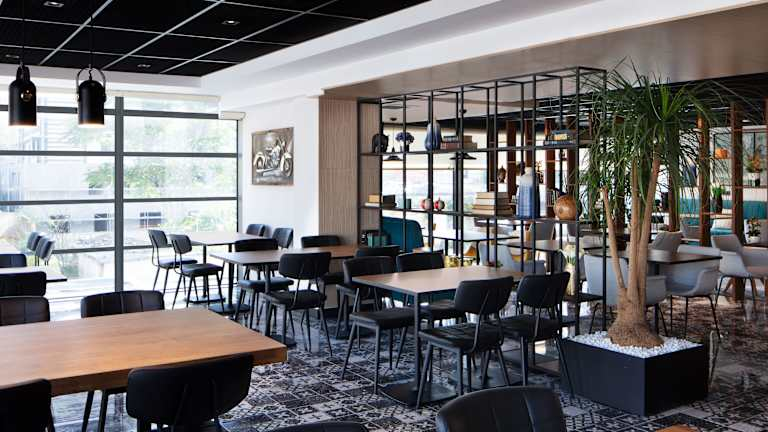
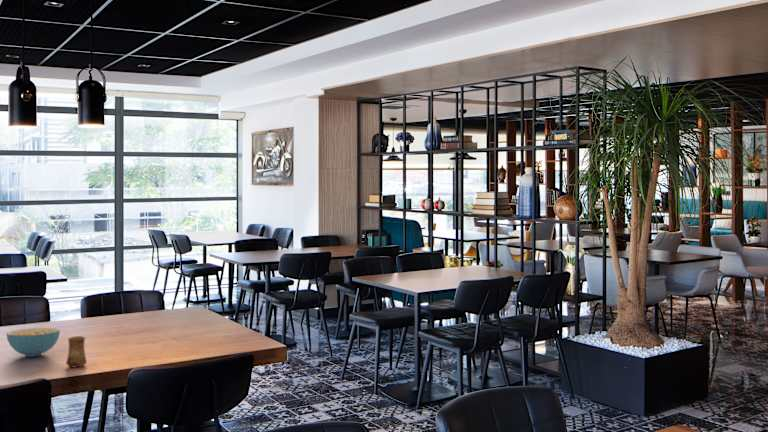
+ cup [65,335,88,368]
+ cereal bowl [5,327,61,358]
